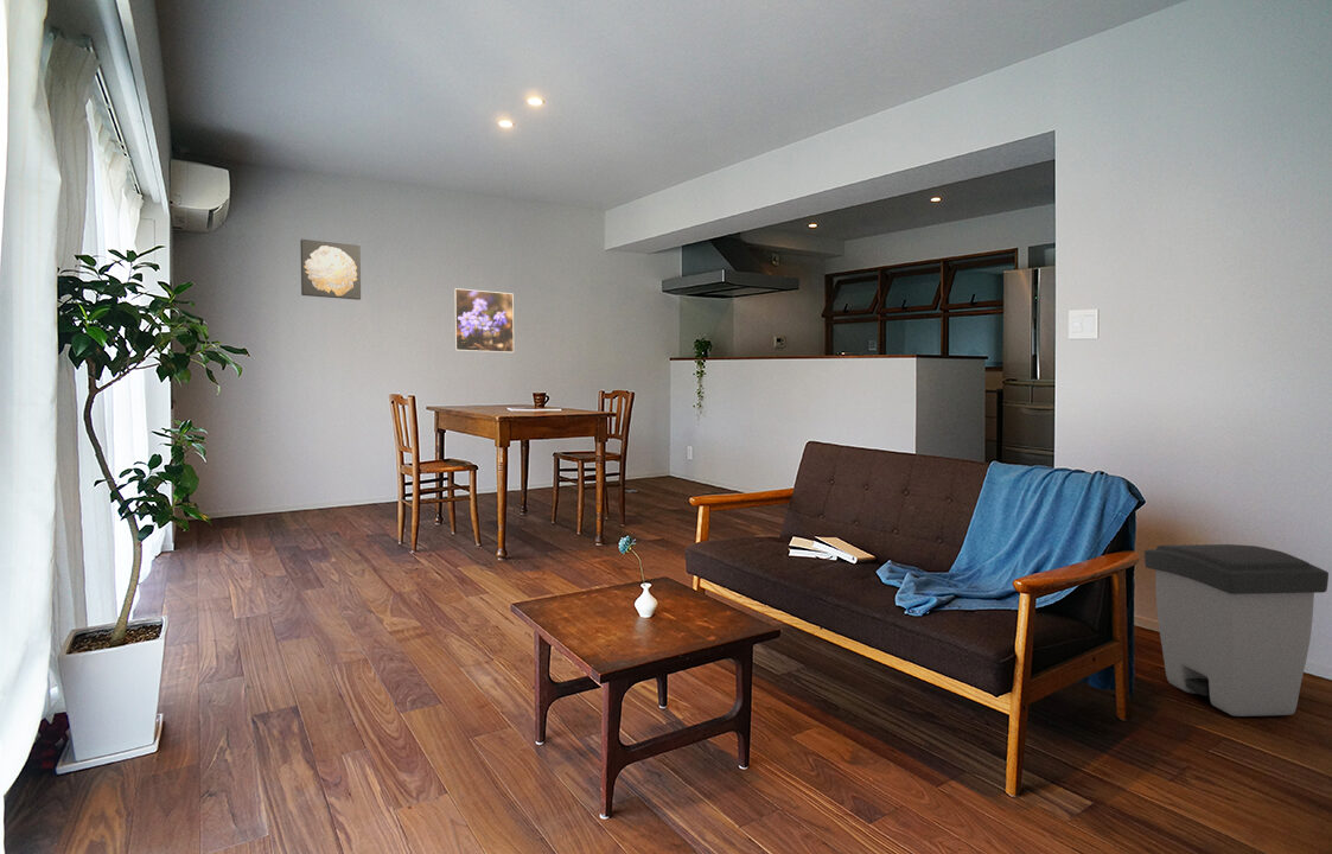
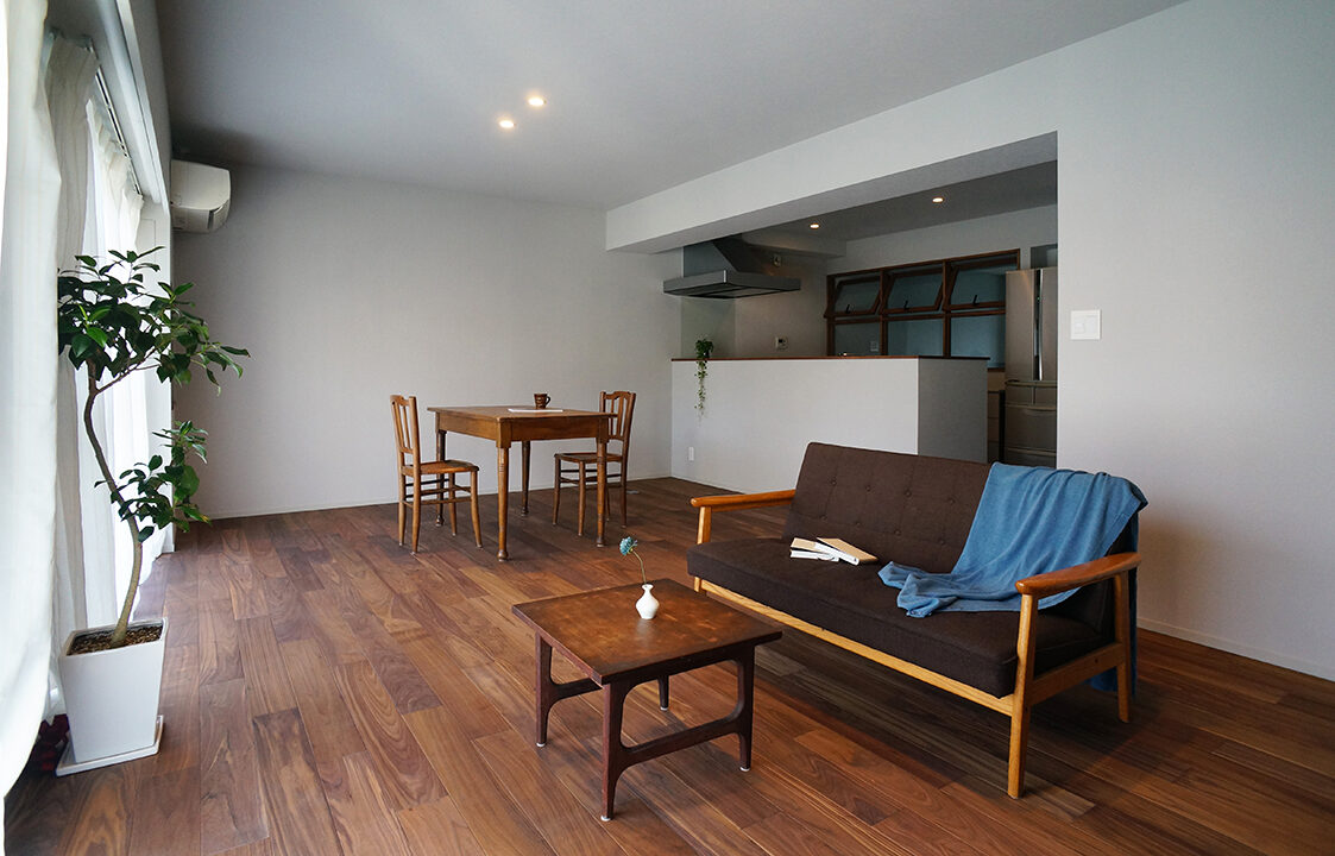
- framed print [453,287,515,353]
- trash can [1143,543,1330,718]
- wall art [299,238,362,301]
